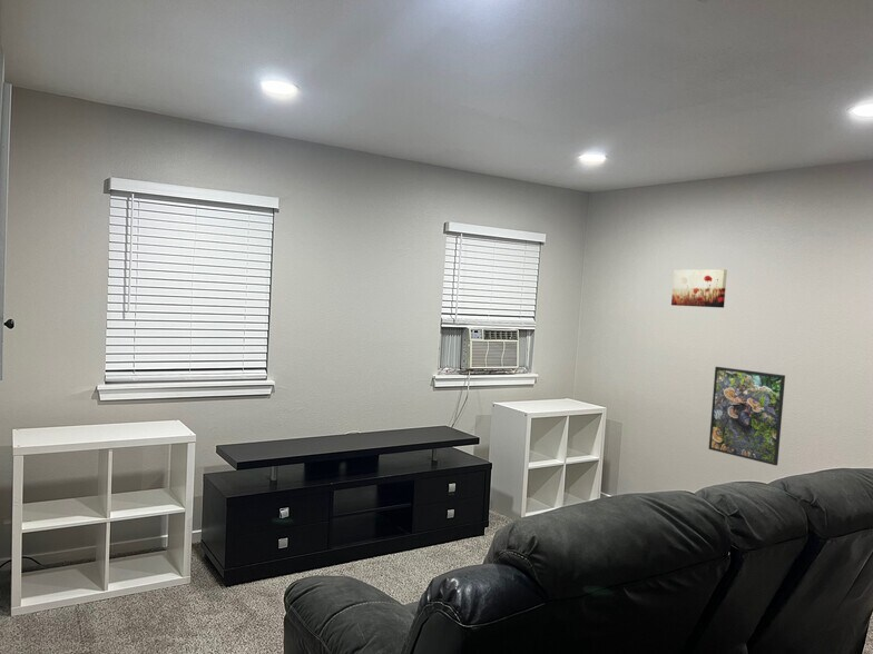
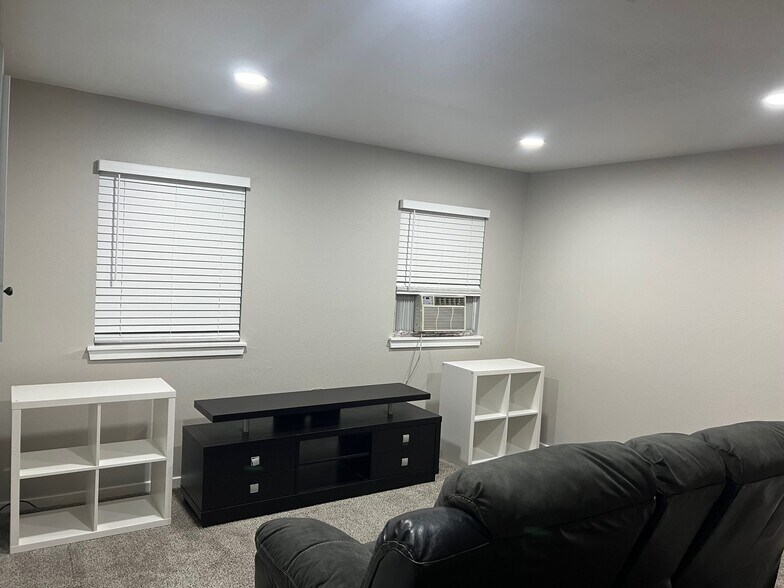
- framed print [708,366,786,466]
- wall art [670,268,728,309]
